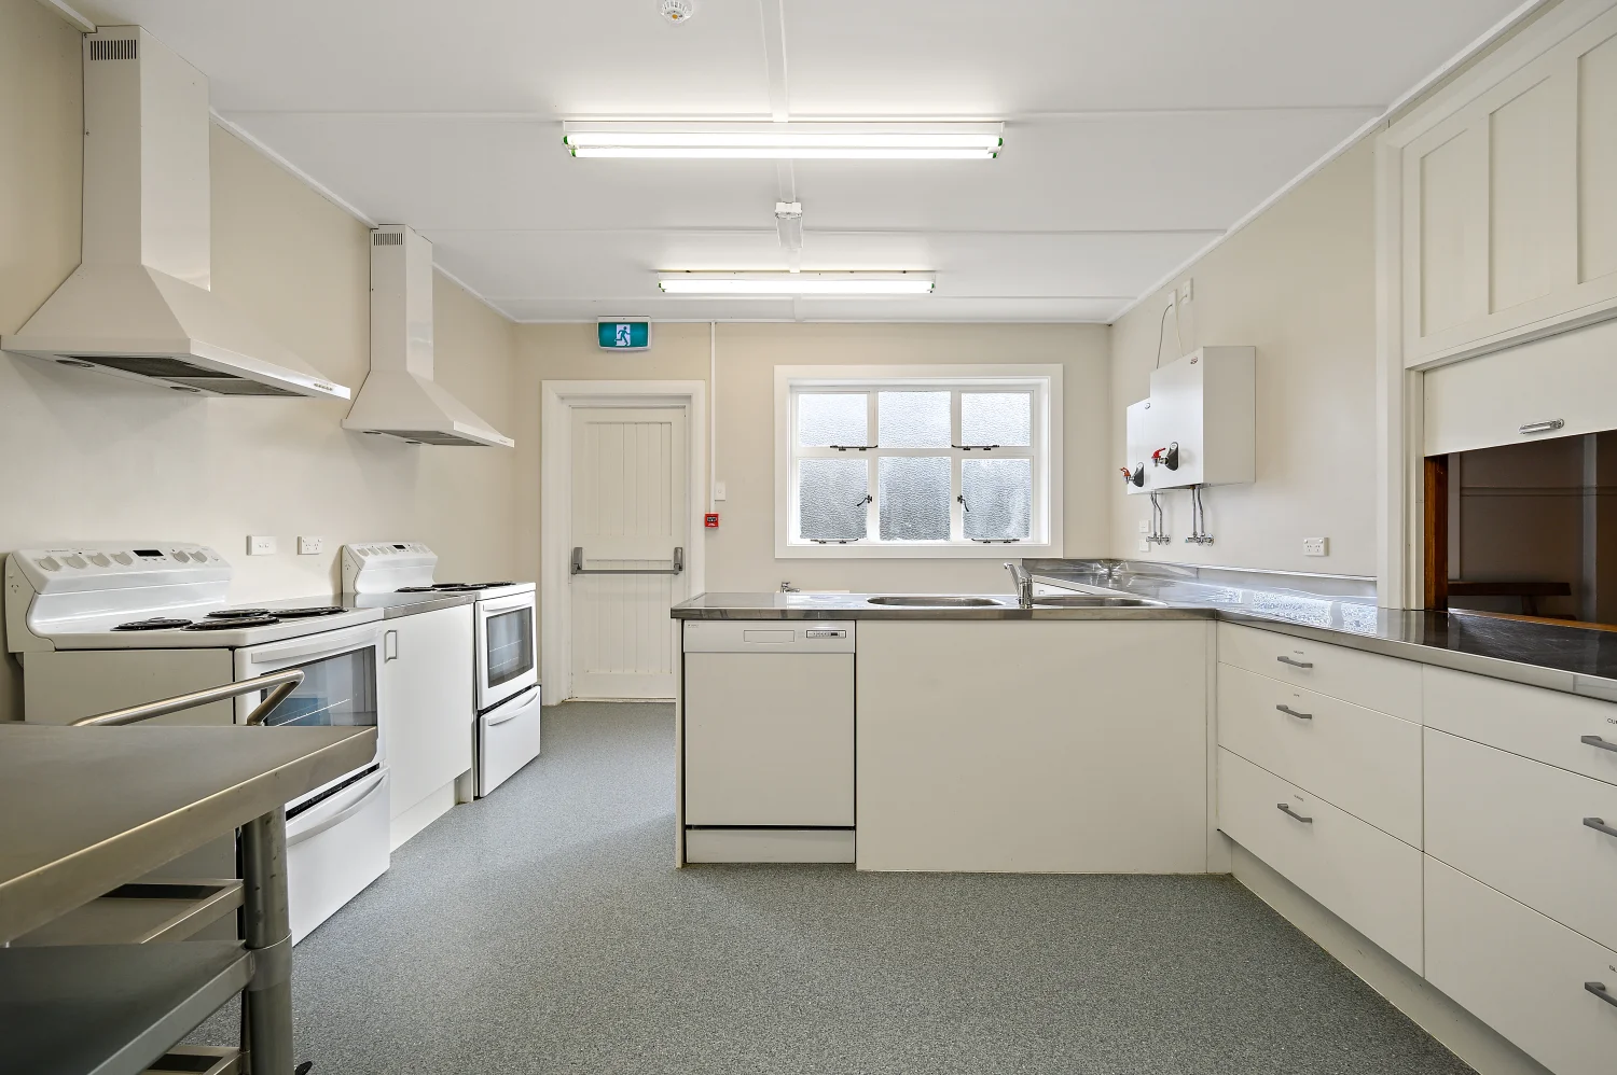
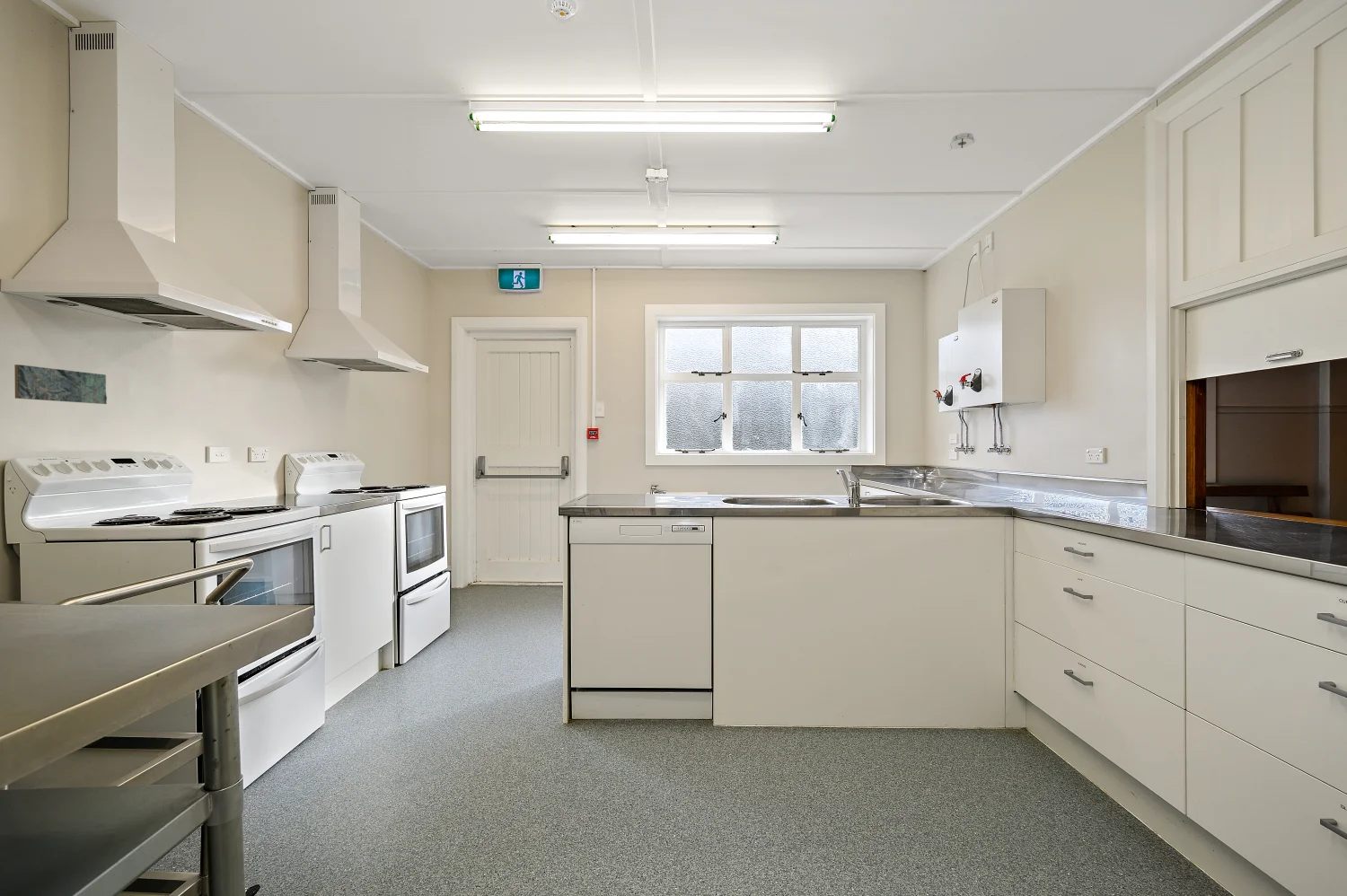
+ decorative tile [13,364,108,405]
+ smoke detector [947,132,976,152]
